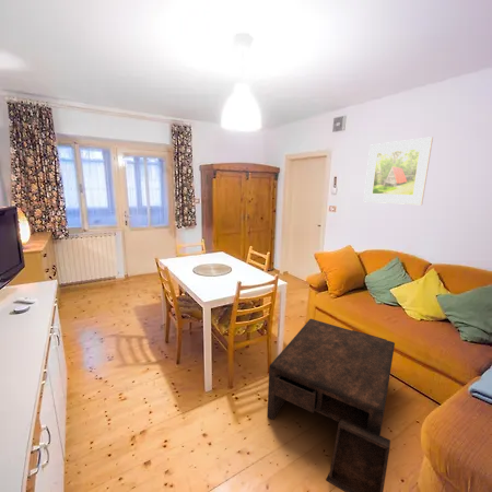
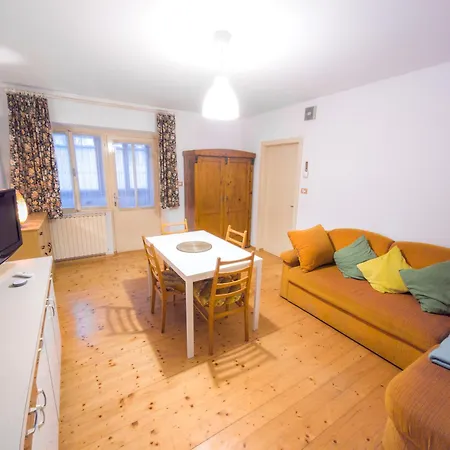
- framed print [363,136,434,206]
- coffee table [266,318,396,492]
